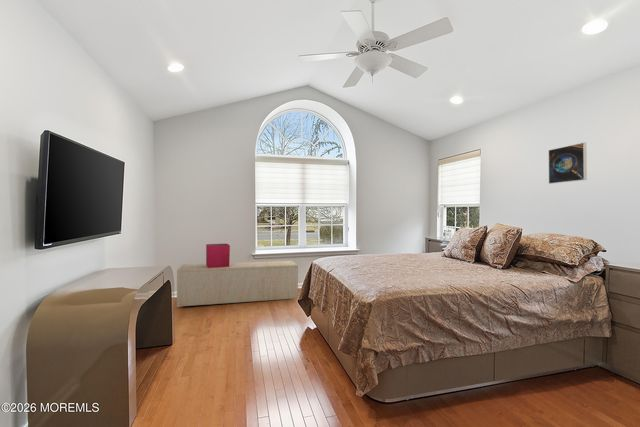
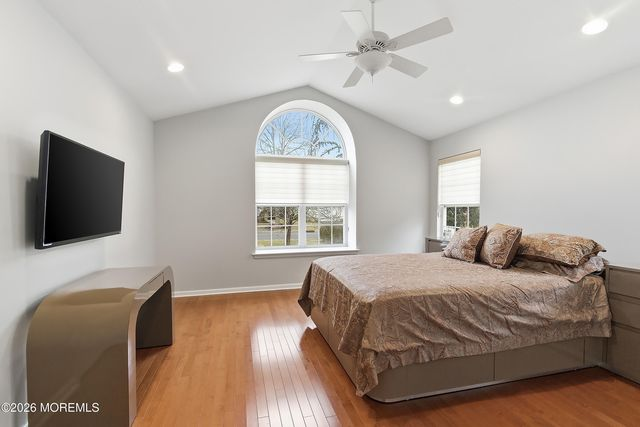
- storage bin [205,243,231,268]
- storage bench [176,260,299,308]
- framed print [547,142,588,185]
